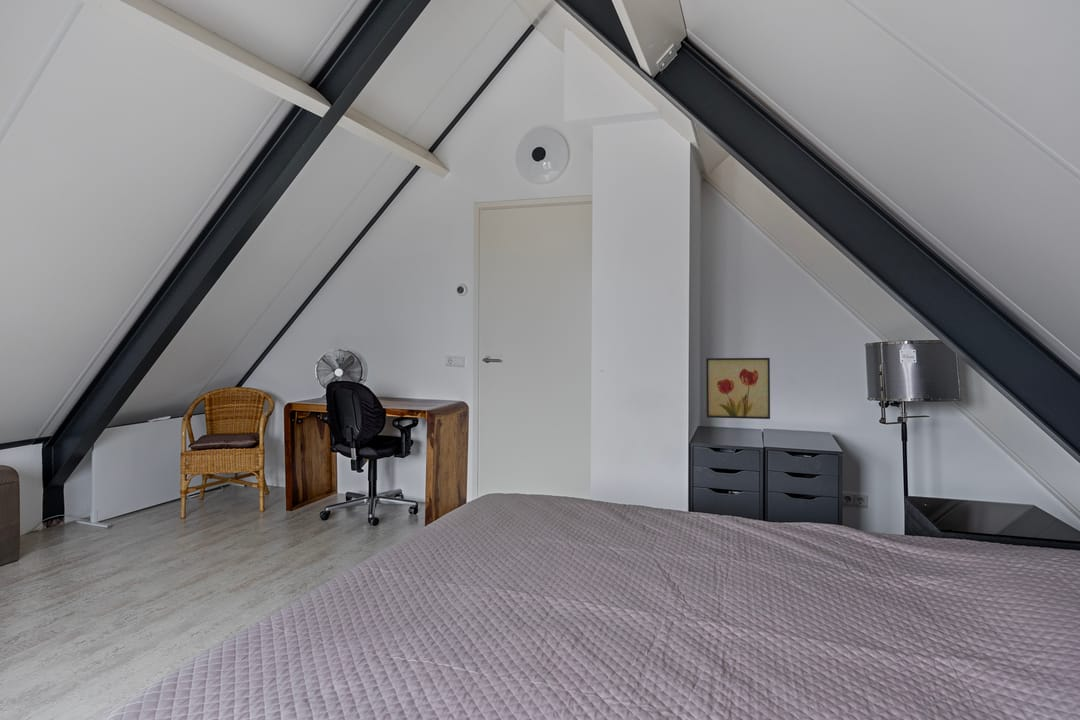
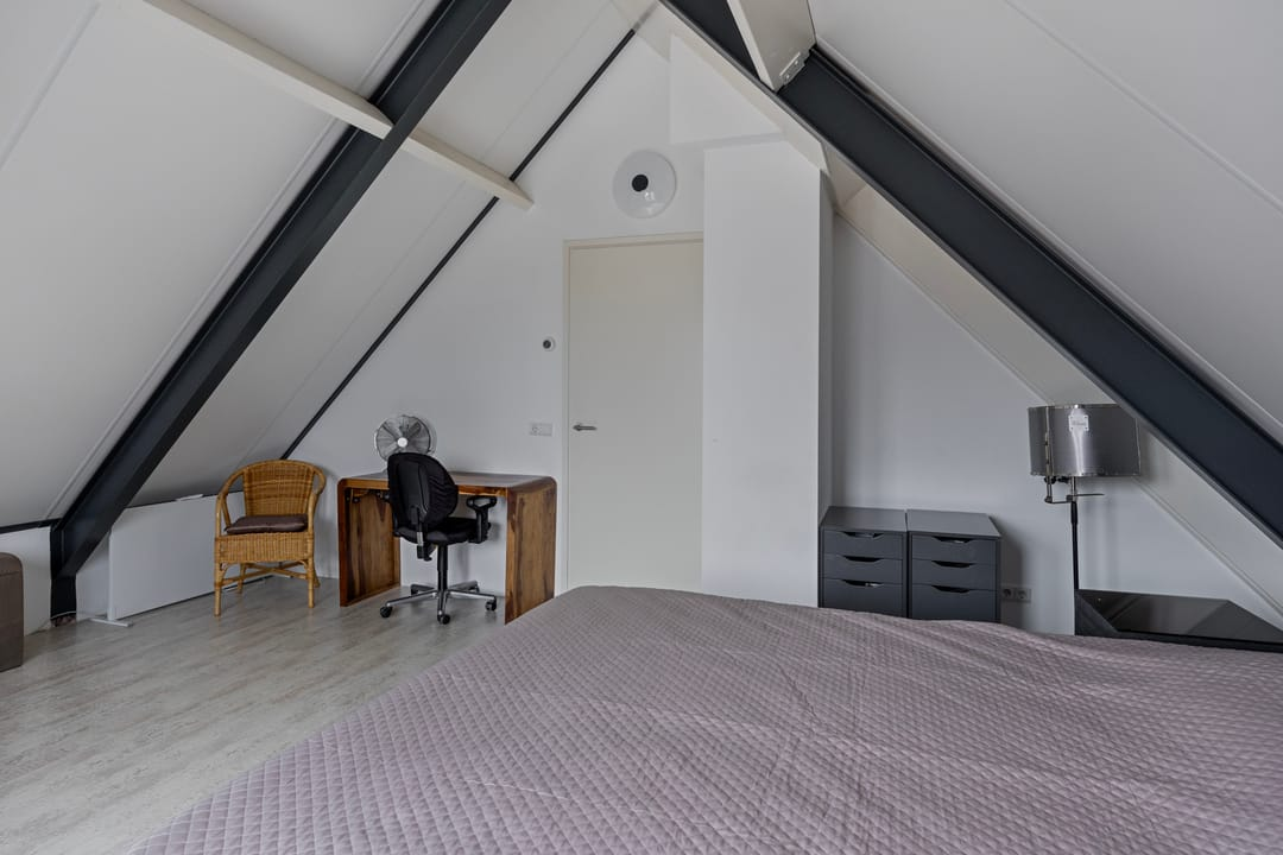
- wall art [705,357,771,420]
